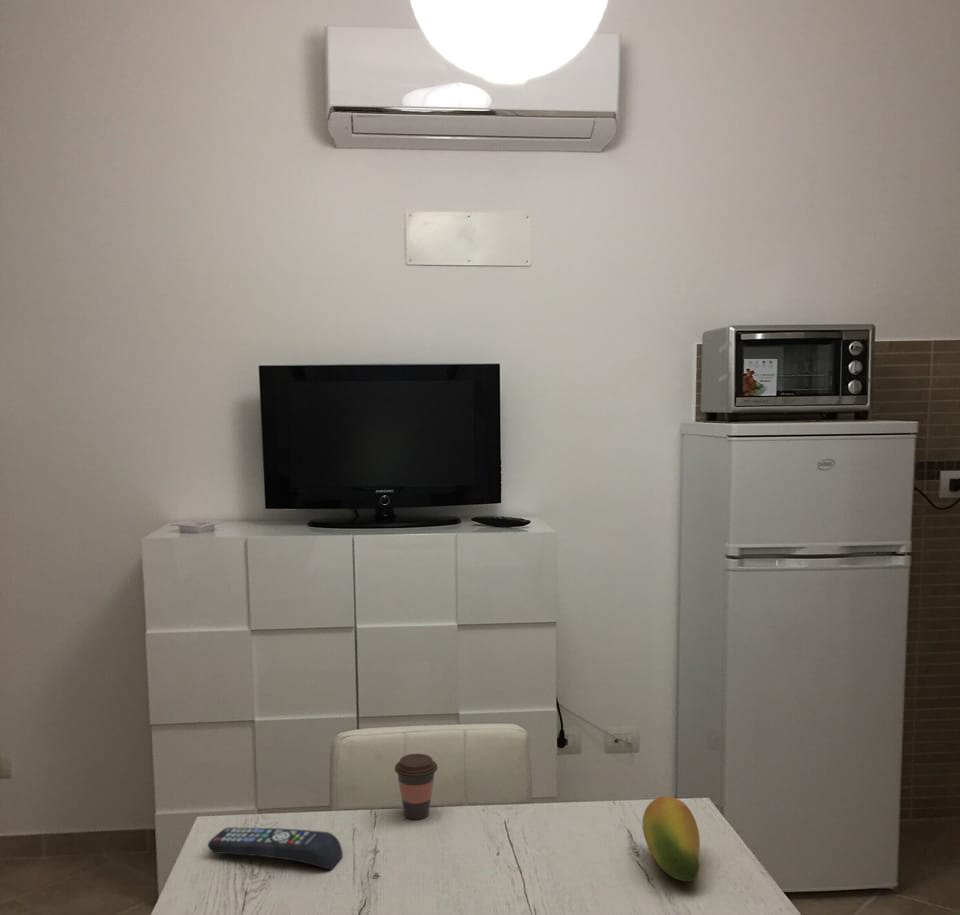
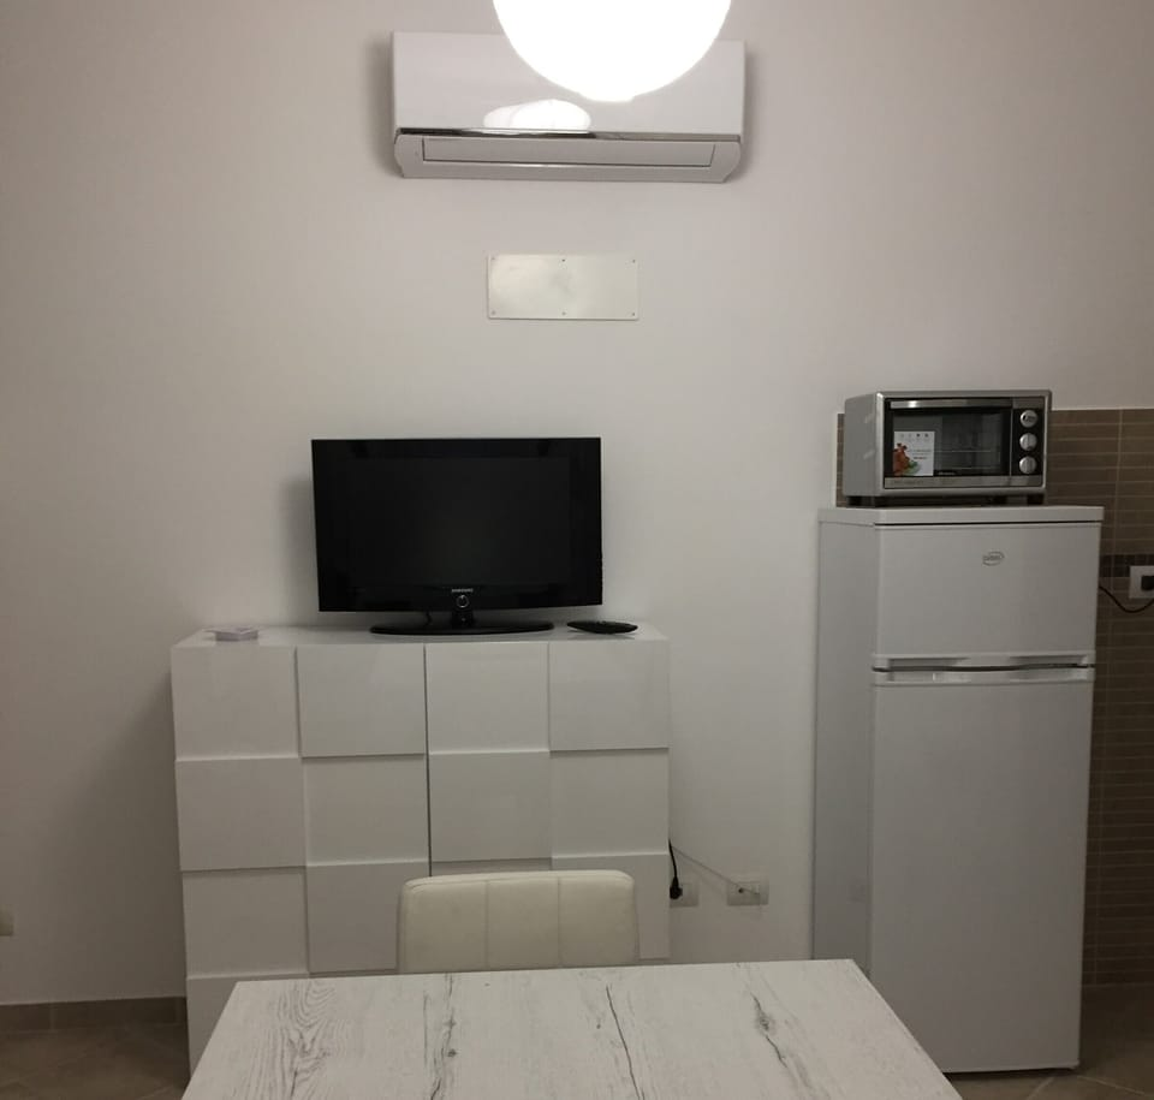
- remote control [207,827,344,870]
- fruit [641,795,701,882]
- coffee cup [394,753,439,820]
